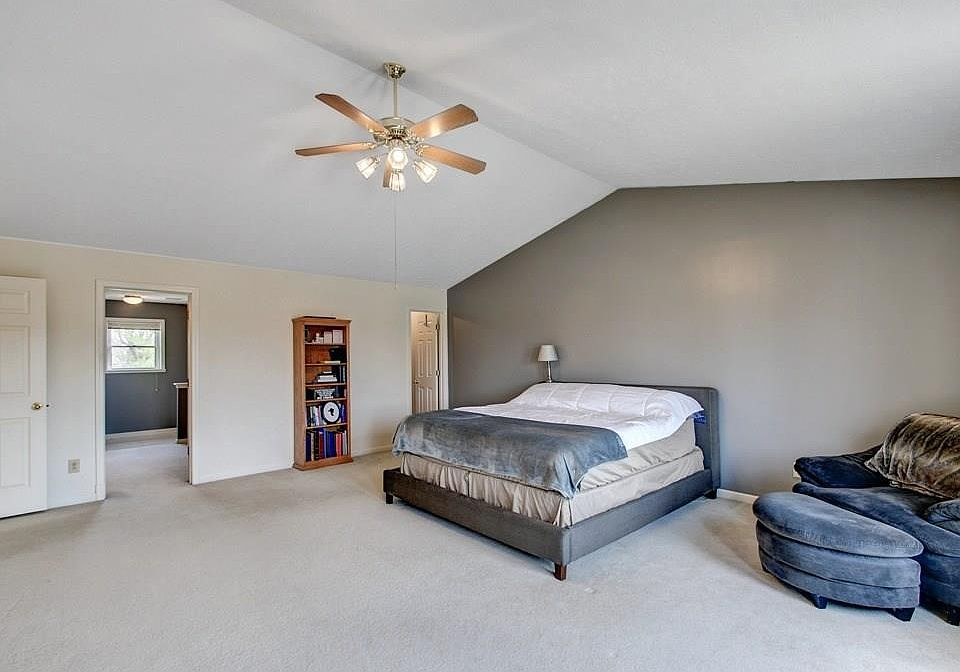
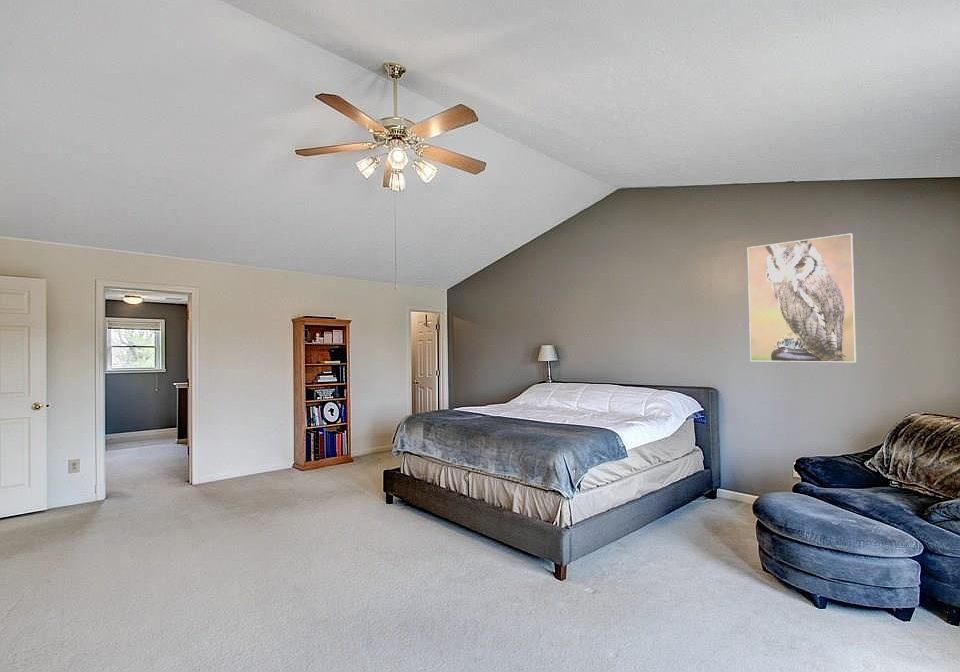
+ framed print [747,232,857,363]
